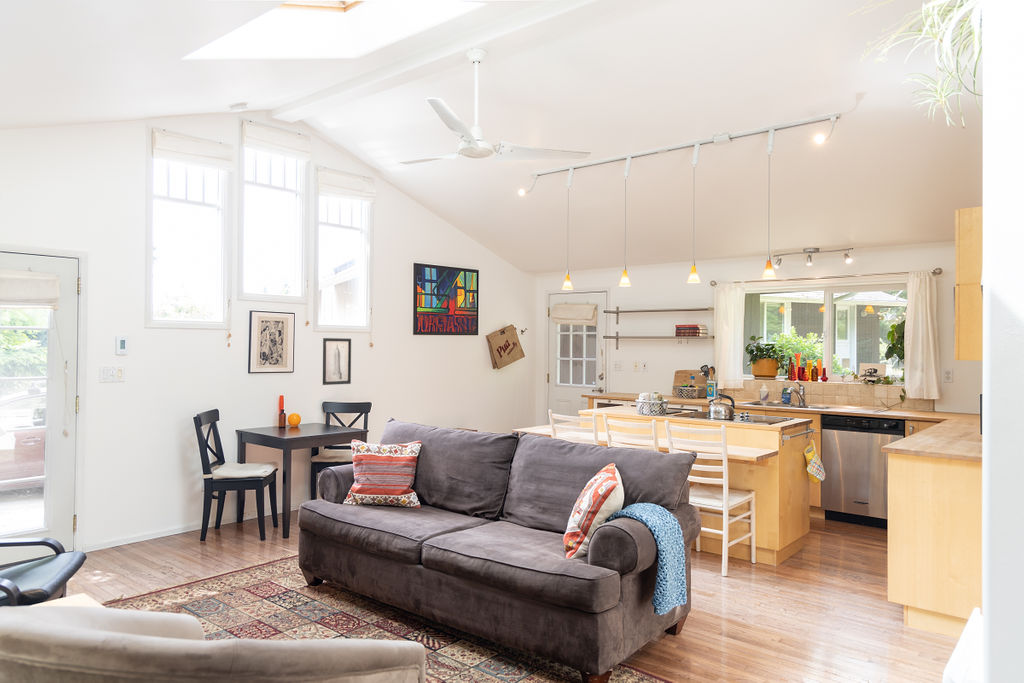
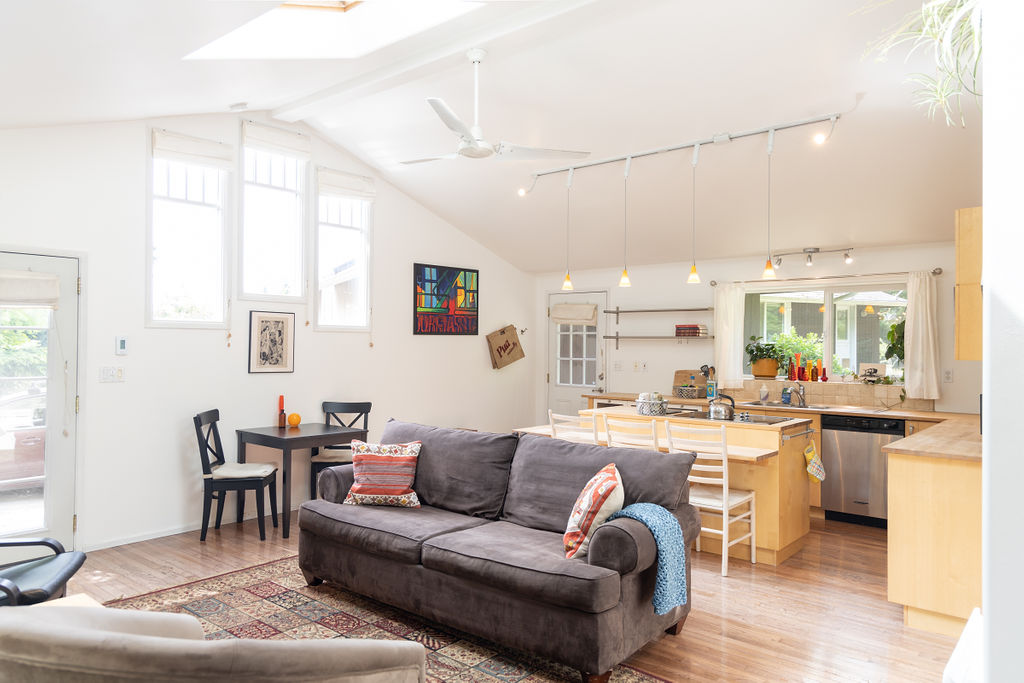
- wall art [322,337,352,386]
